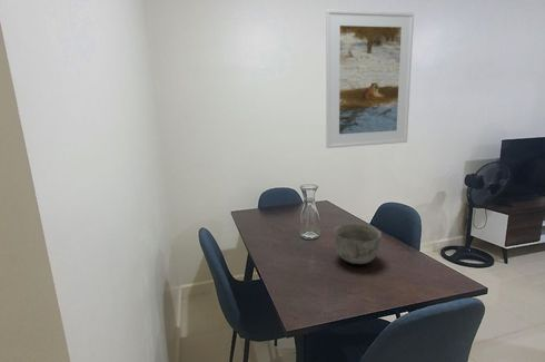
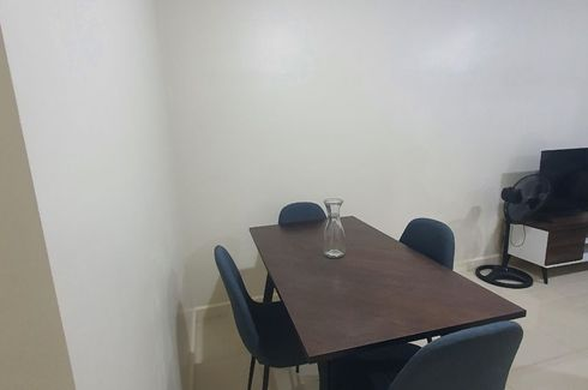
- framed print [325,9,415,149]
- bowl [333,222,383,265]
